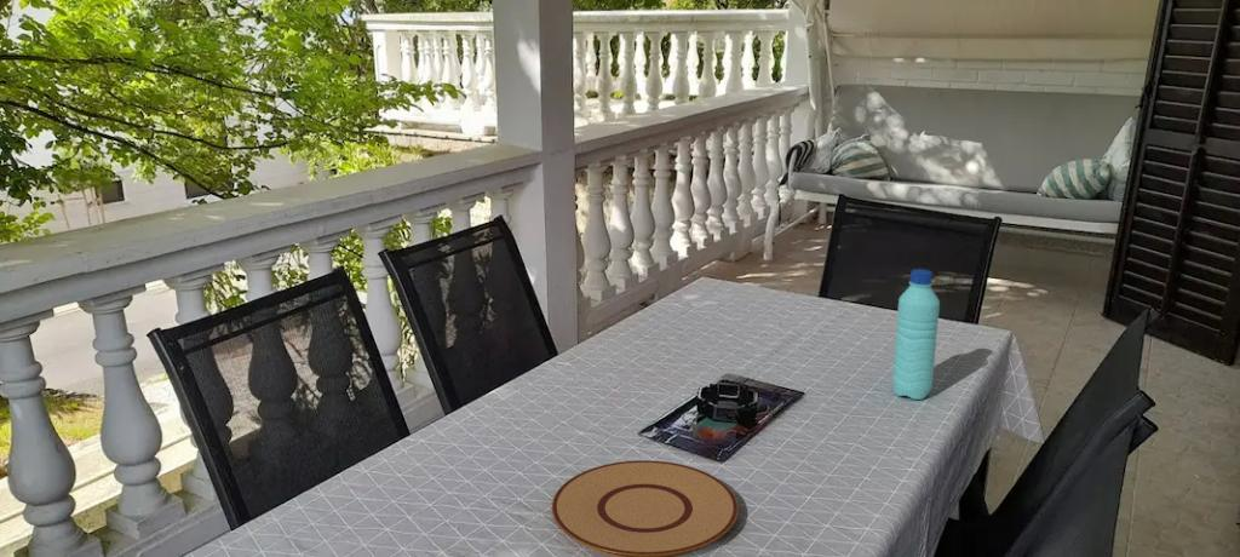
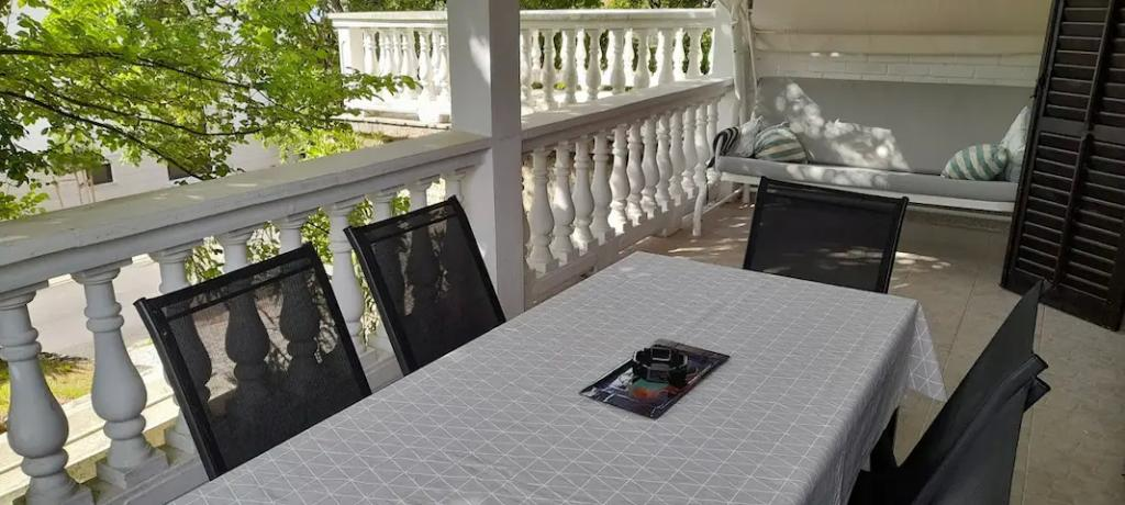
- plate [551,459,740,557]
- water bottle [891,268,941,401]
